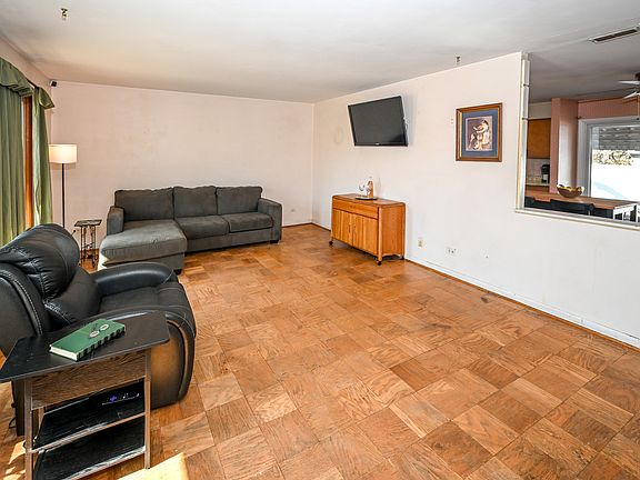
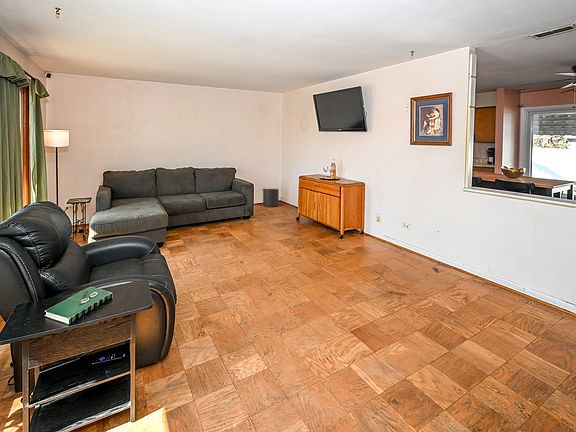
+ waste bin [262,188,280,207]
